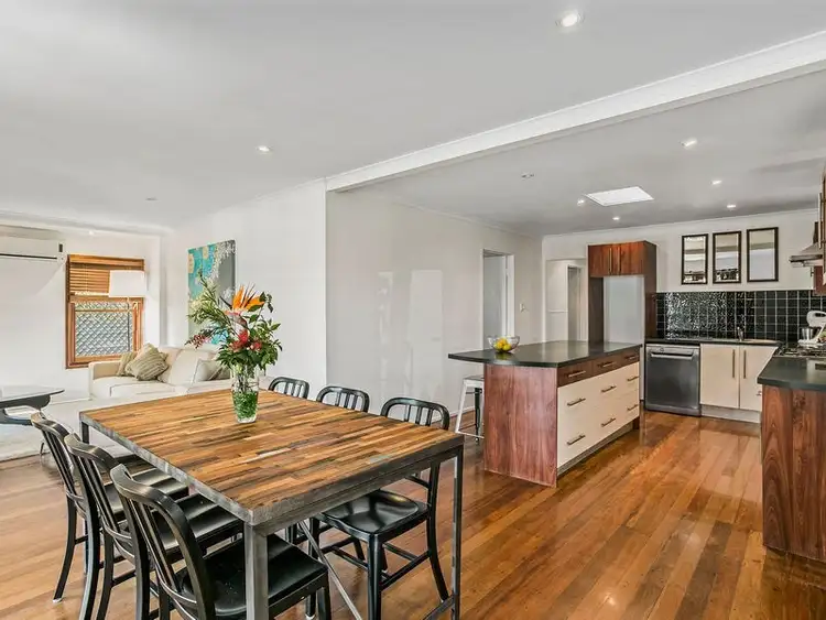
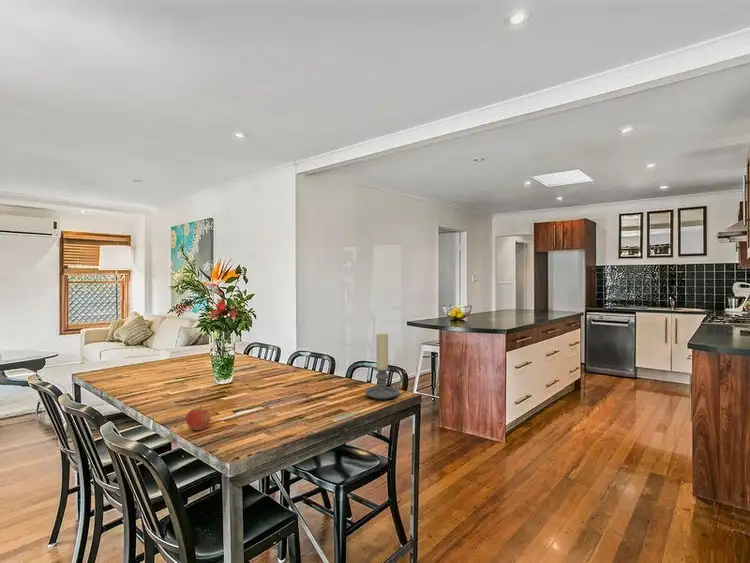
+ apple [185,405,211,431]
+ candle holder [364,332,400,400]
